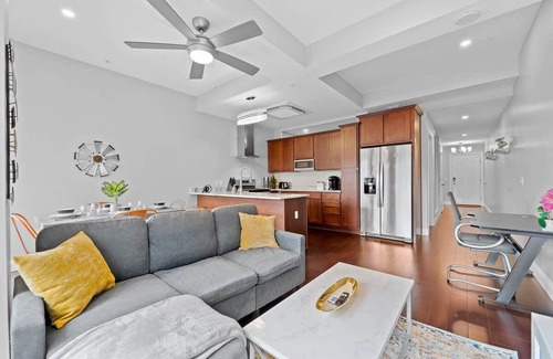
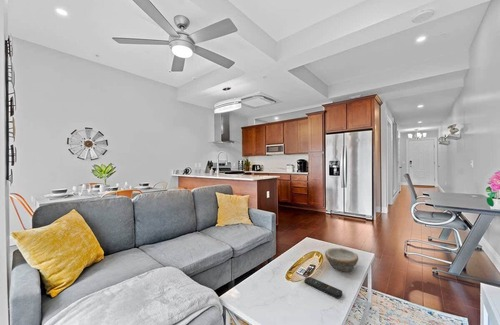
+ remote control [304,276,343,299]
+ bowl [324,247,359,273]
